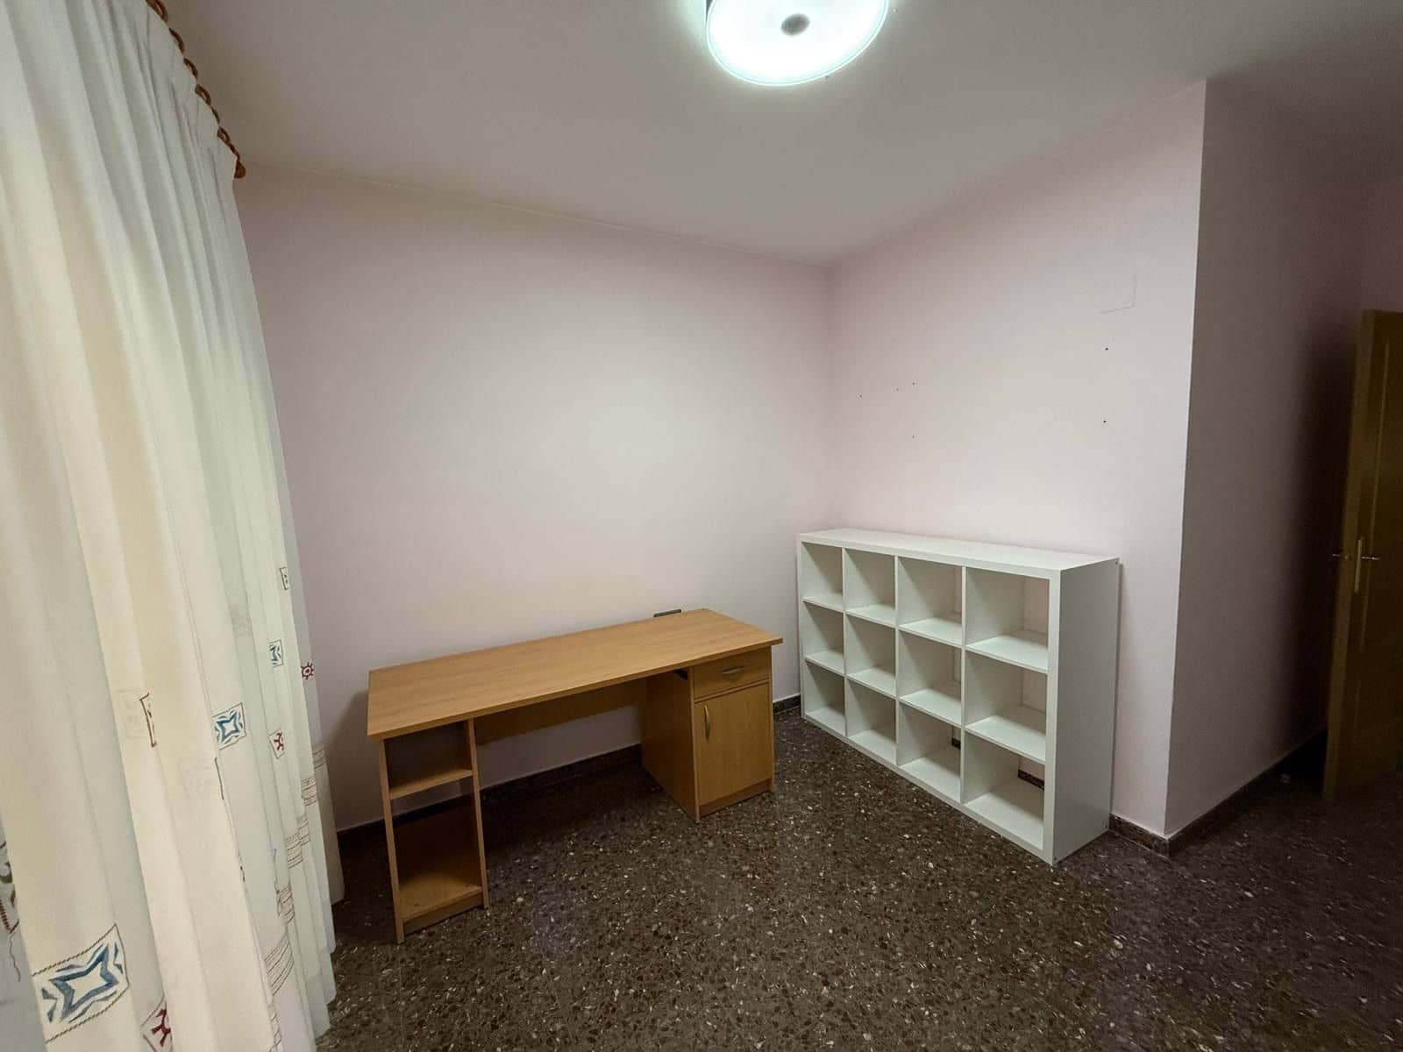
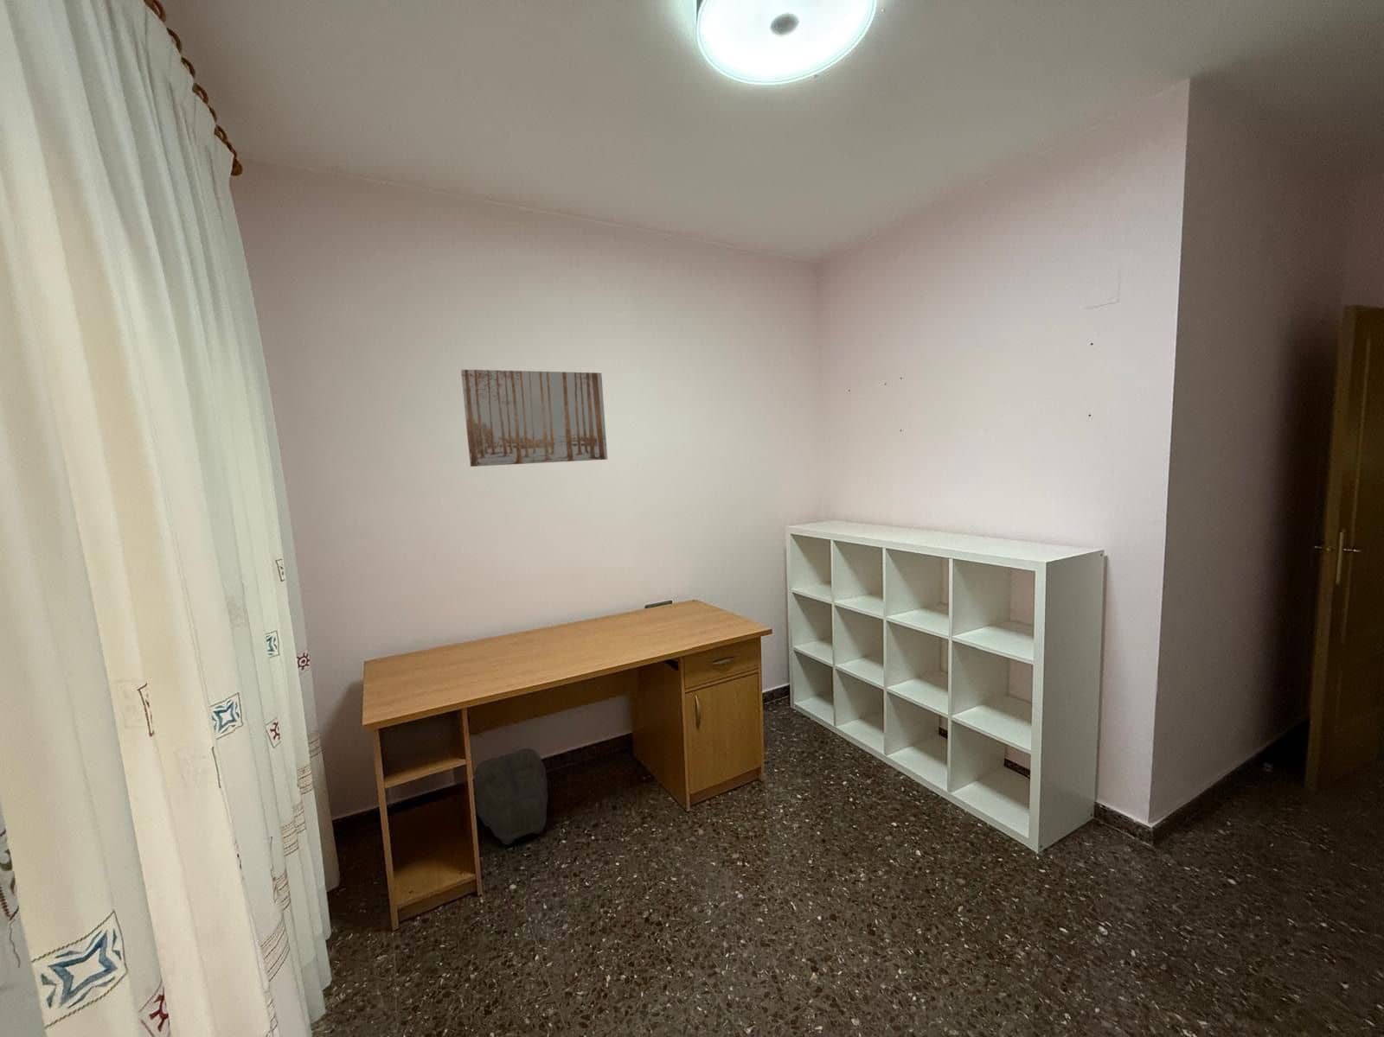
+ wall art [460,369,608,467]
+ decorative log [473,747,549,846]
